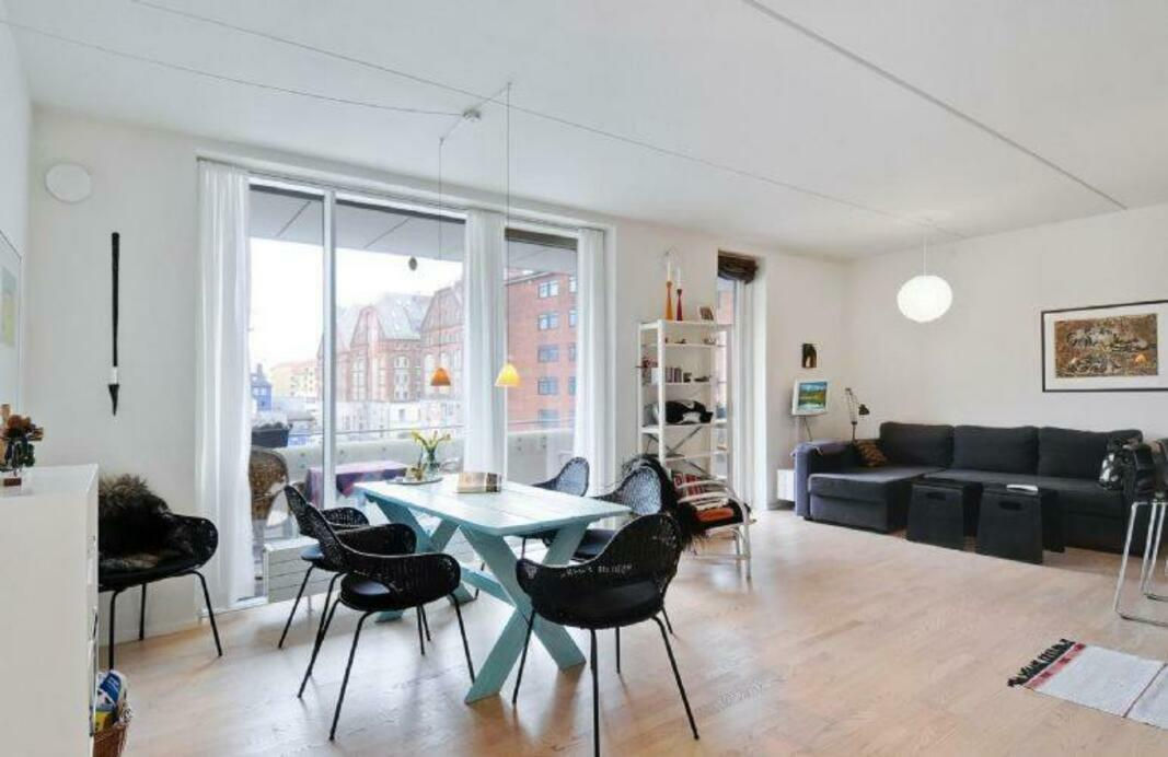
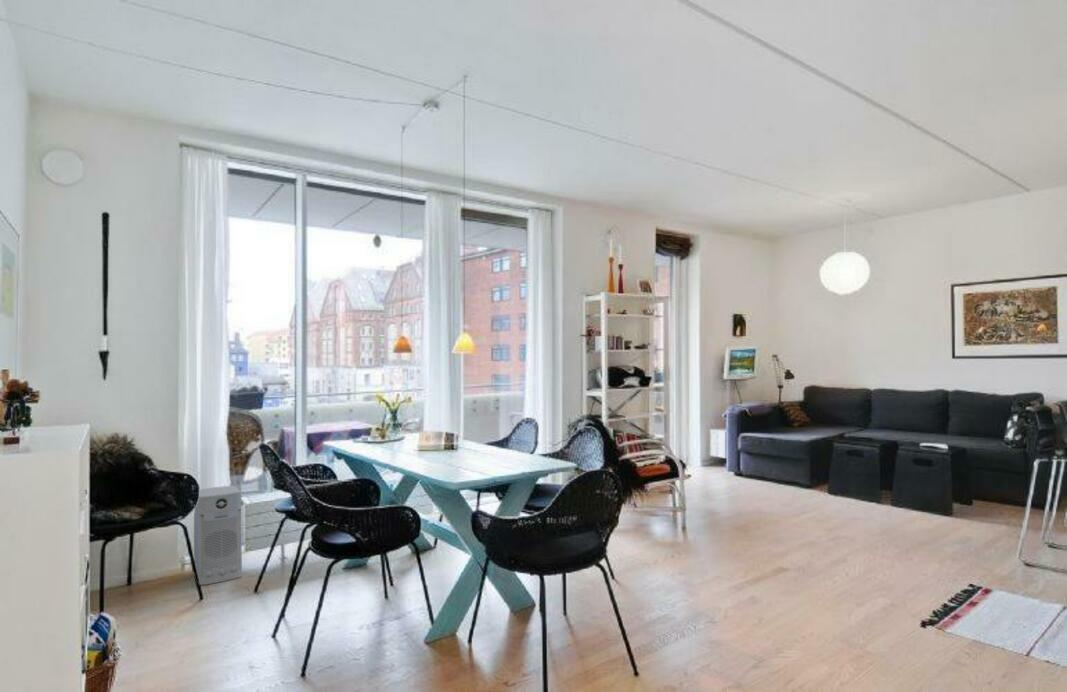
+ air purifier [193,485,243,586]
